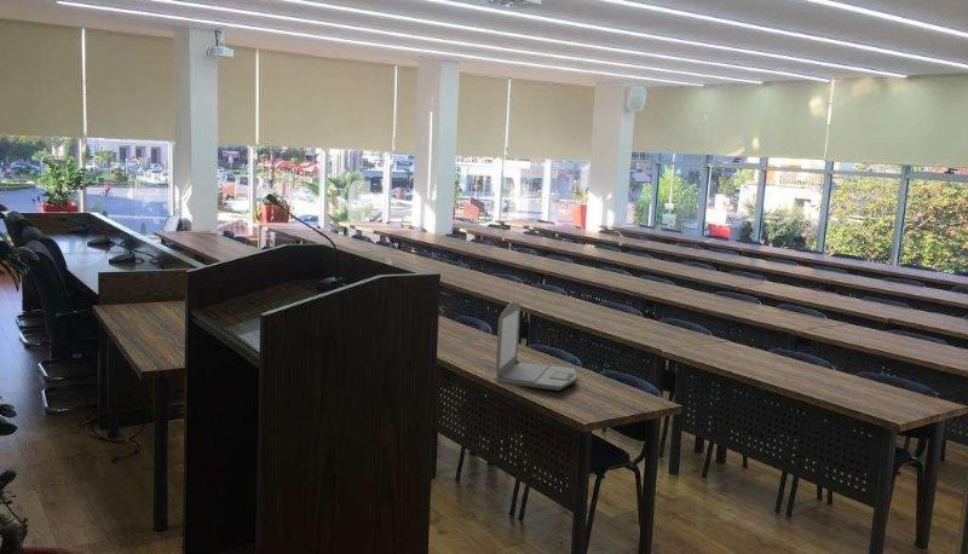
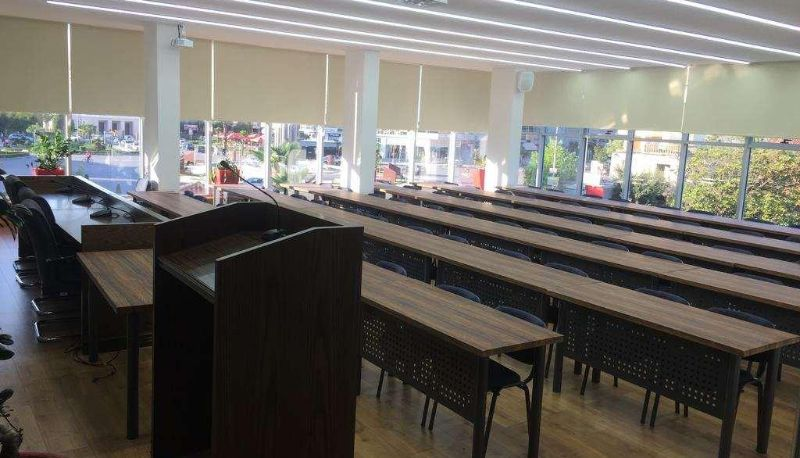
- laptop [492,301,577,392]
